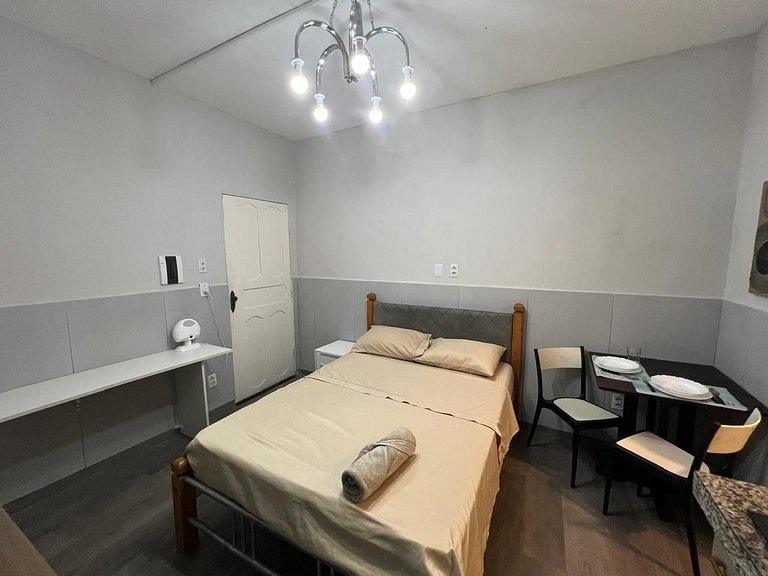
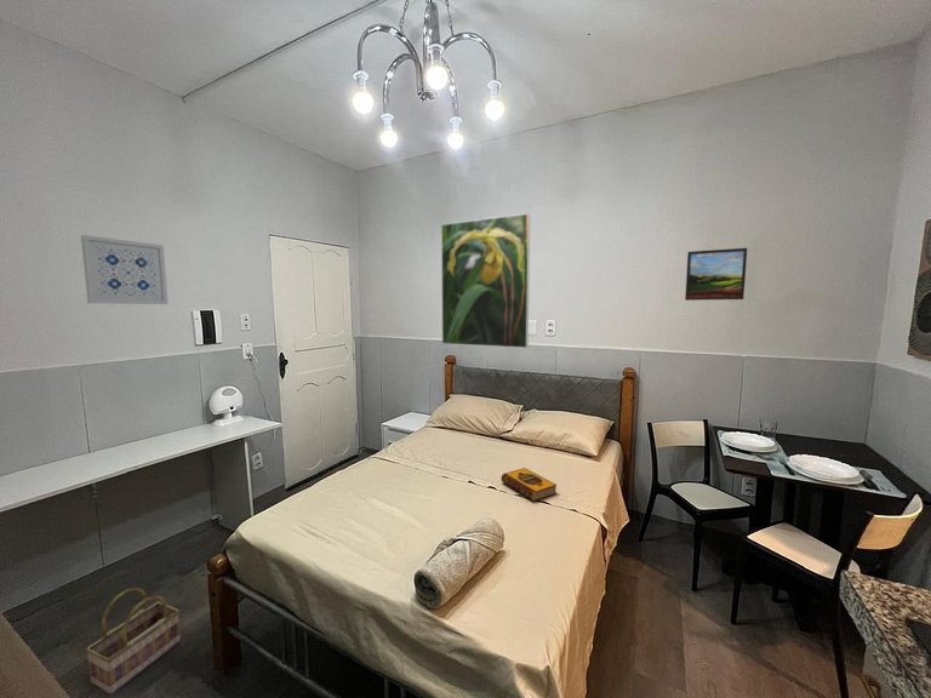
+ basket [84,587,182,696]
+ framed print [440,212,531,349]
+ hardback book [499,467,558,503]
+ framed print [684,247,748,302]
+ wall art [80,234,170,305]
